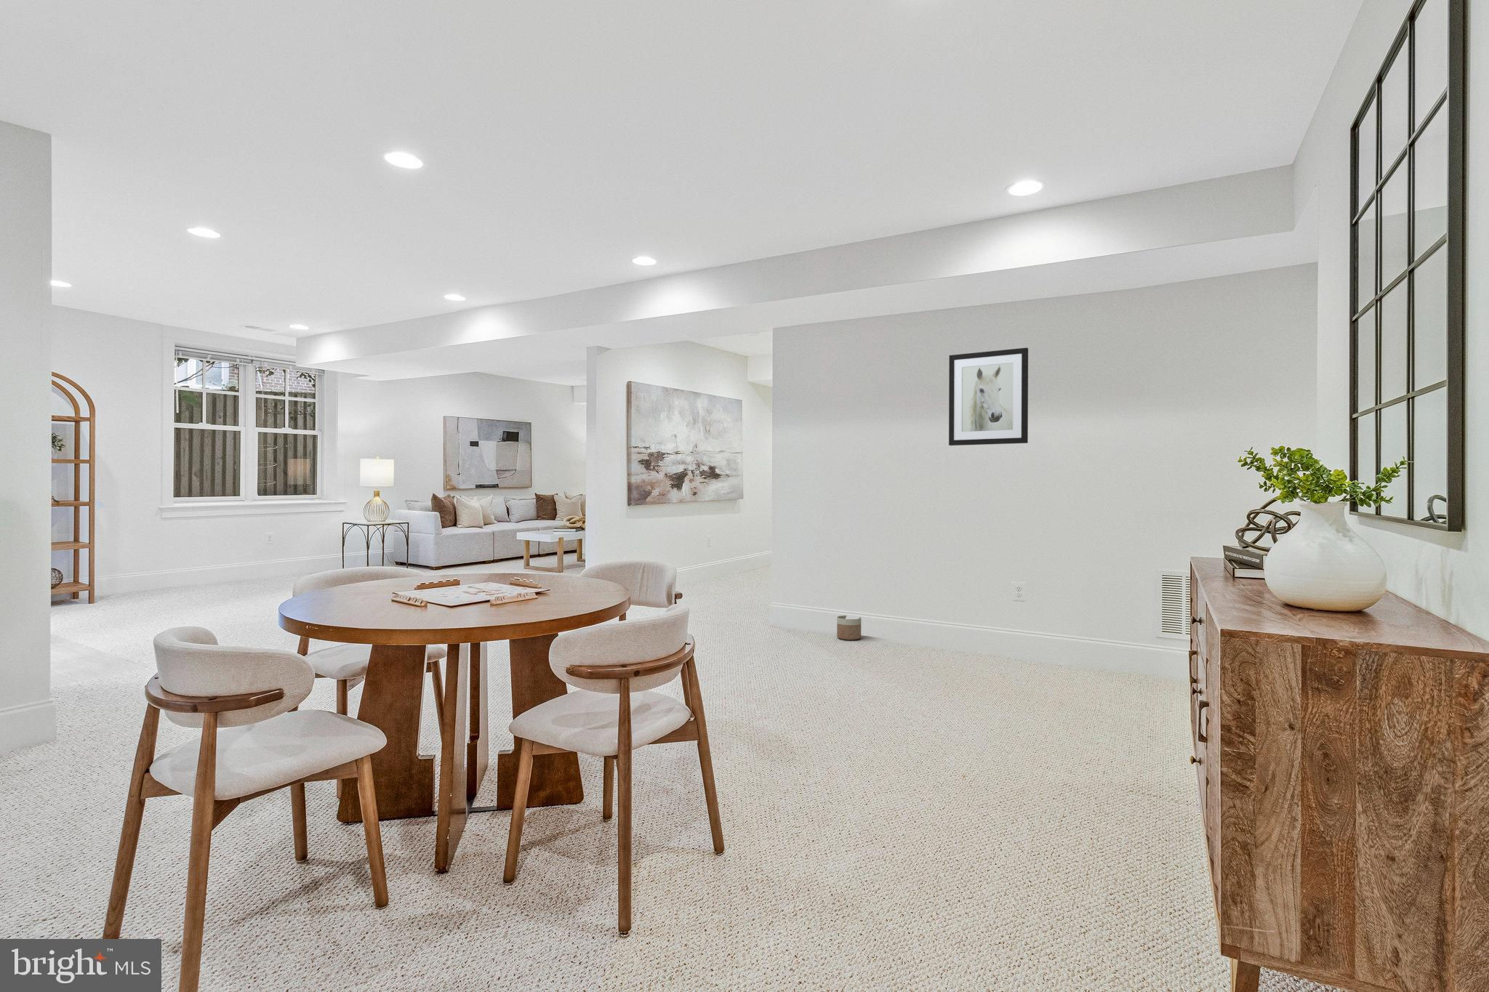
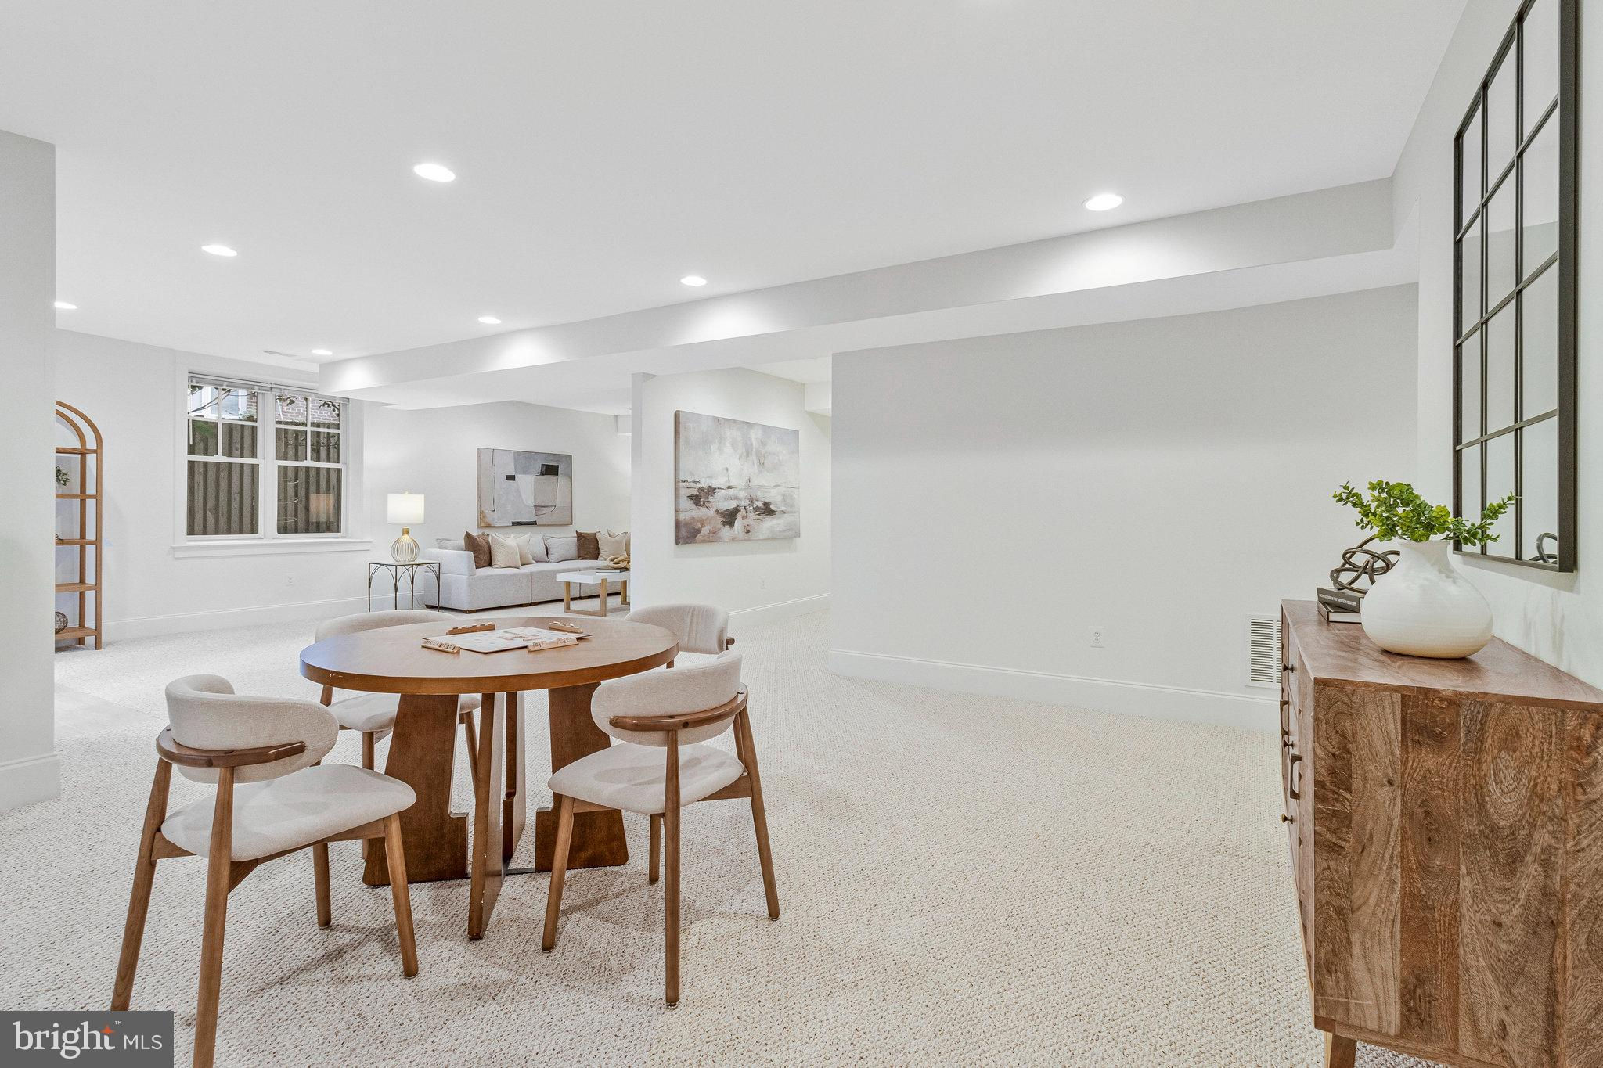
- planter [836,614,861,641]
- wall art [948,347,1028,446]
